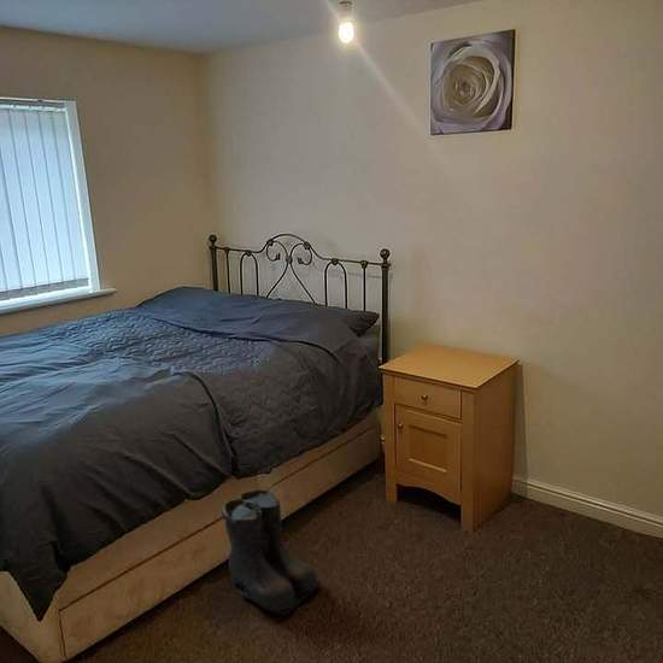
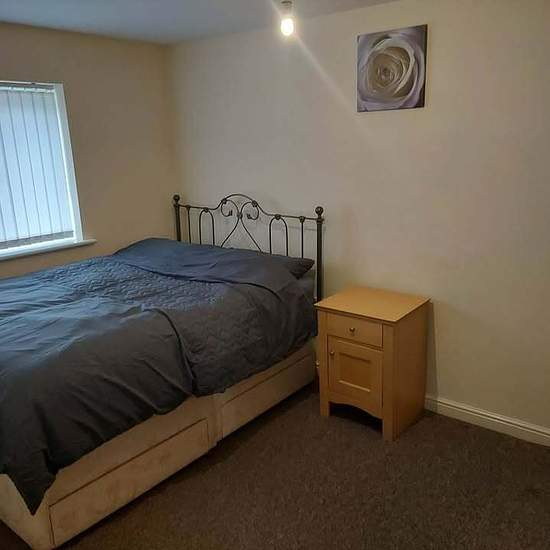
- boots [221,488,324,616]
